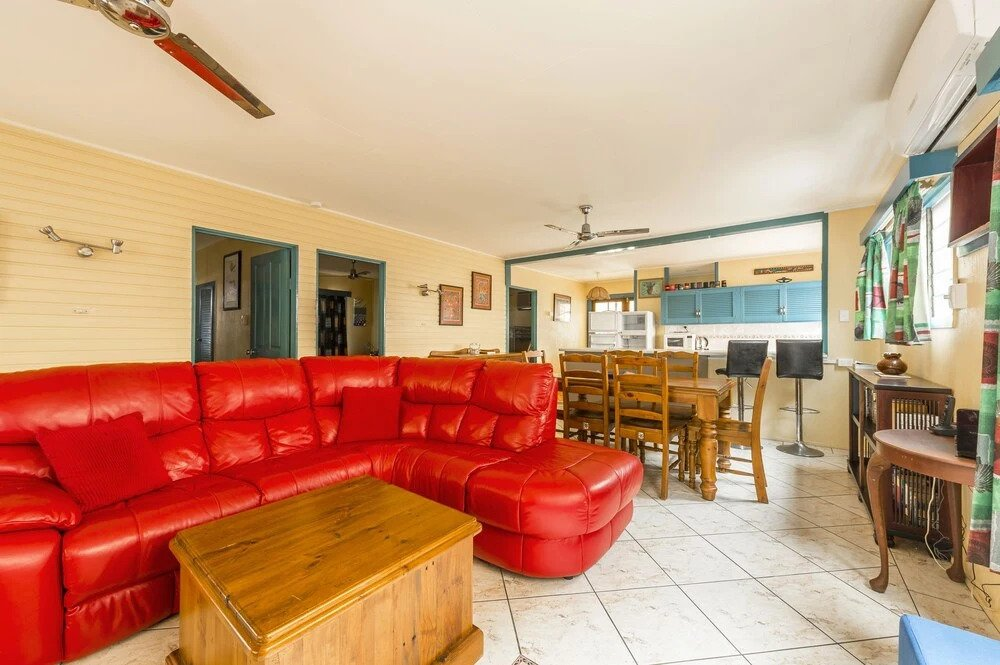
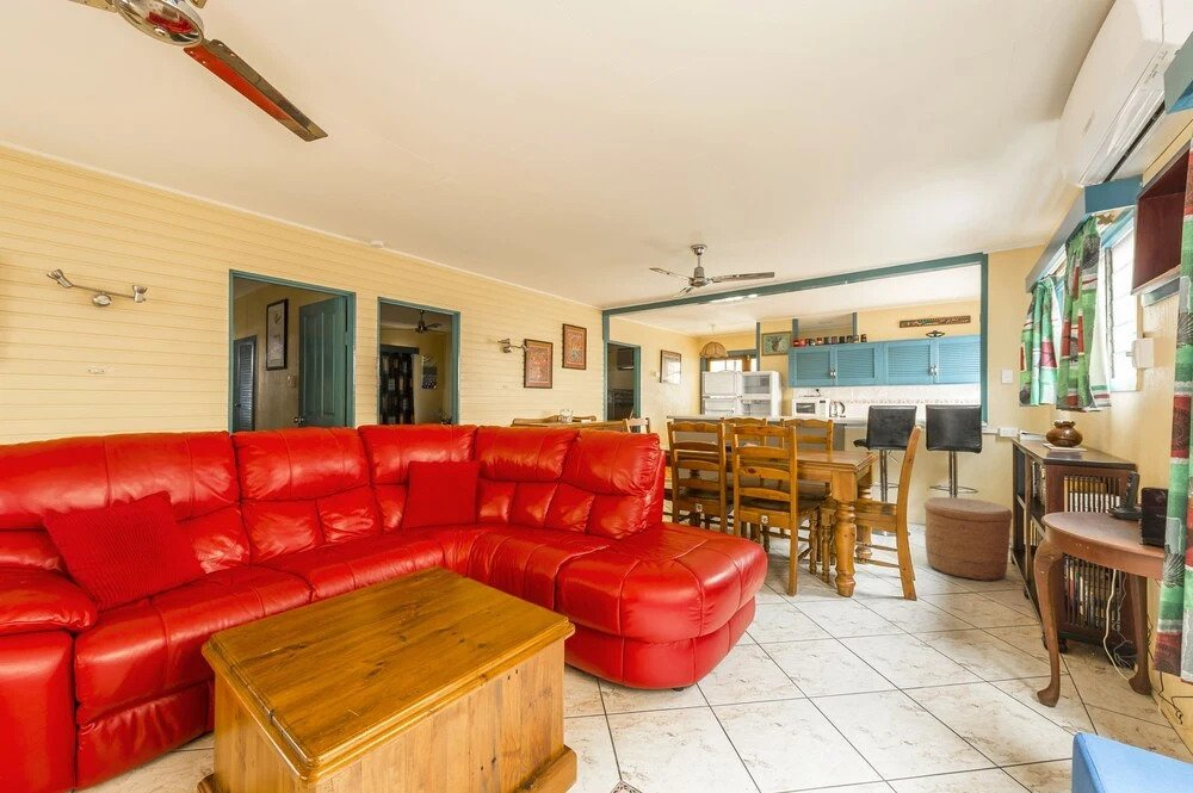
+ basket [922,496,1014,582]
